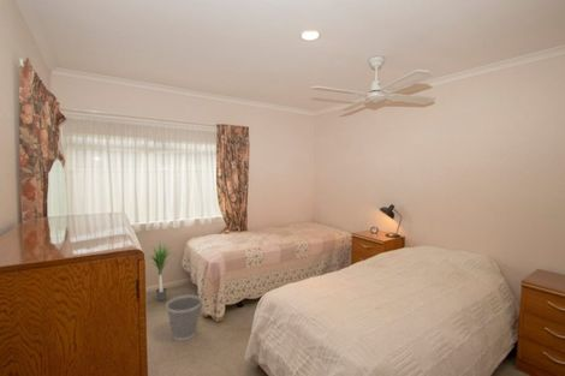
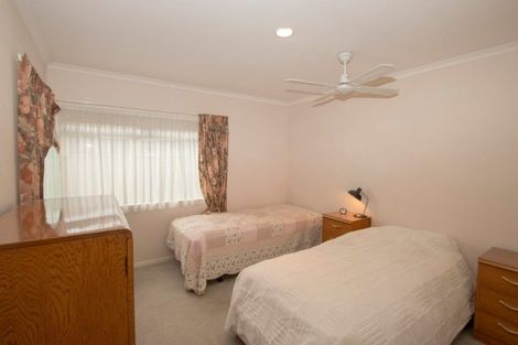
- potted plant [143,238,180,302]
- wastebasket [165,294,203,342]
